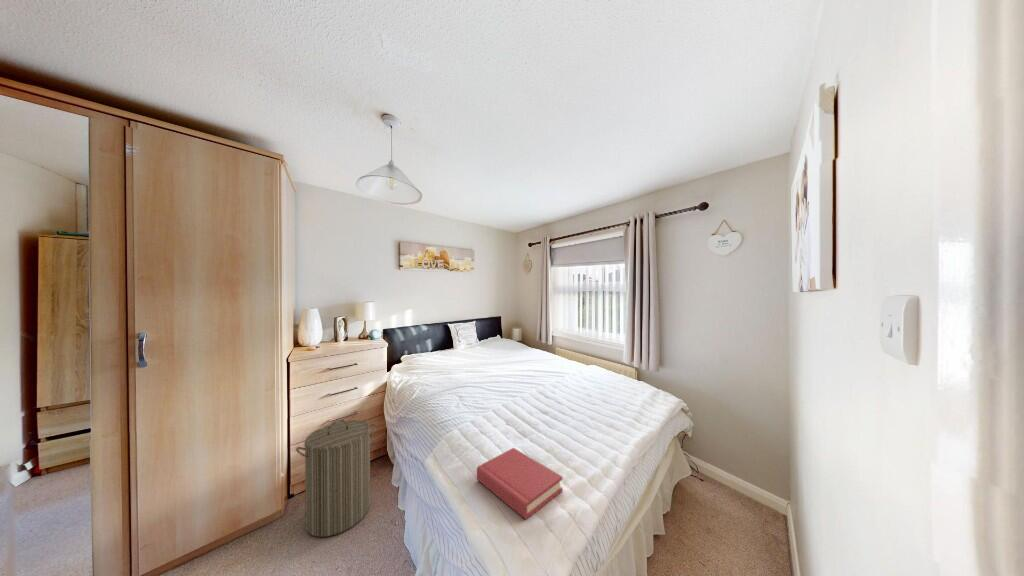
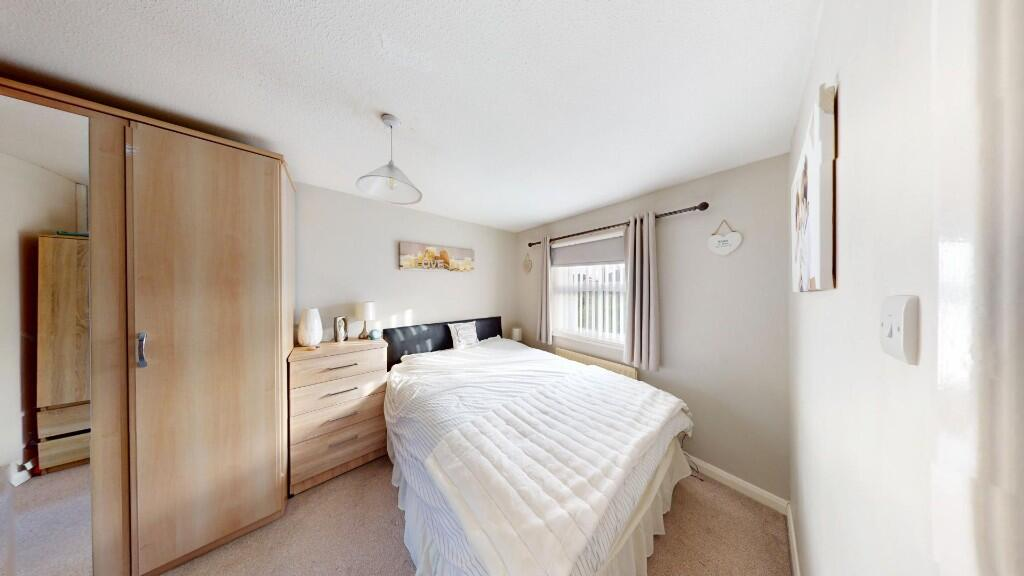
- laundry hamper [295,419,377,538]
- hardback book [476,447,564,520]
